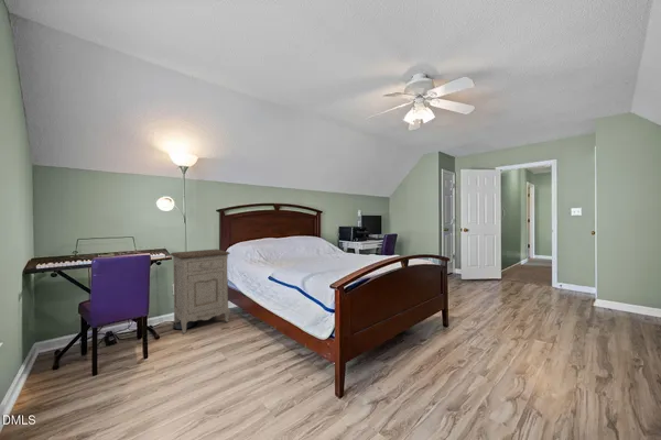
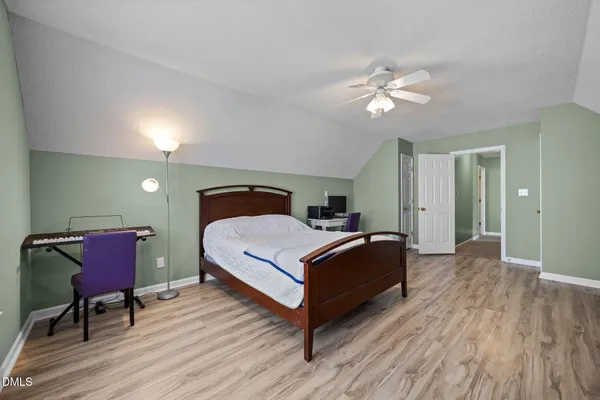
- nightstand [170,249,231,334]
